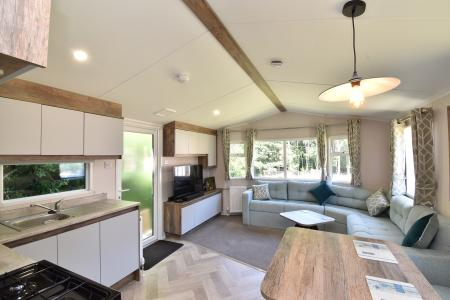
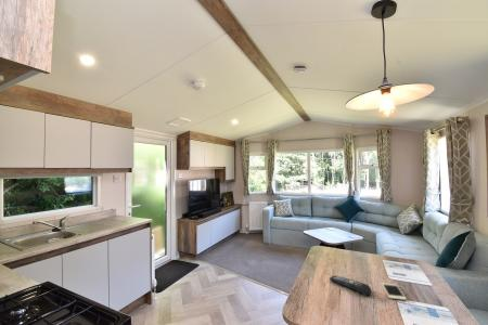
+ remote control [329,274,373,297]
+ cell phone [381,282,408,301]
